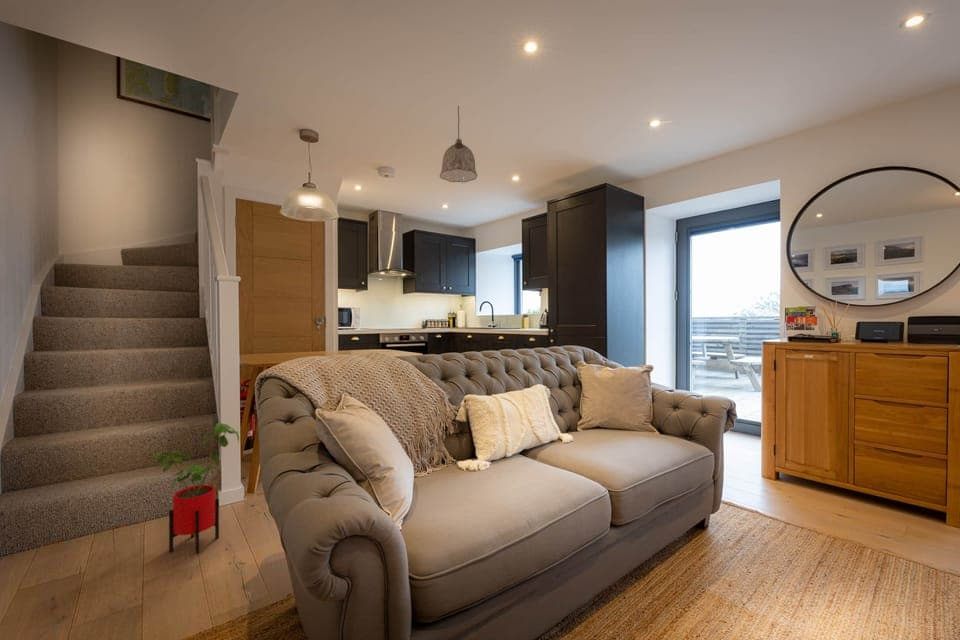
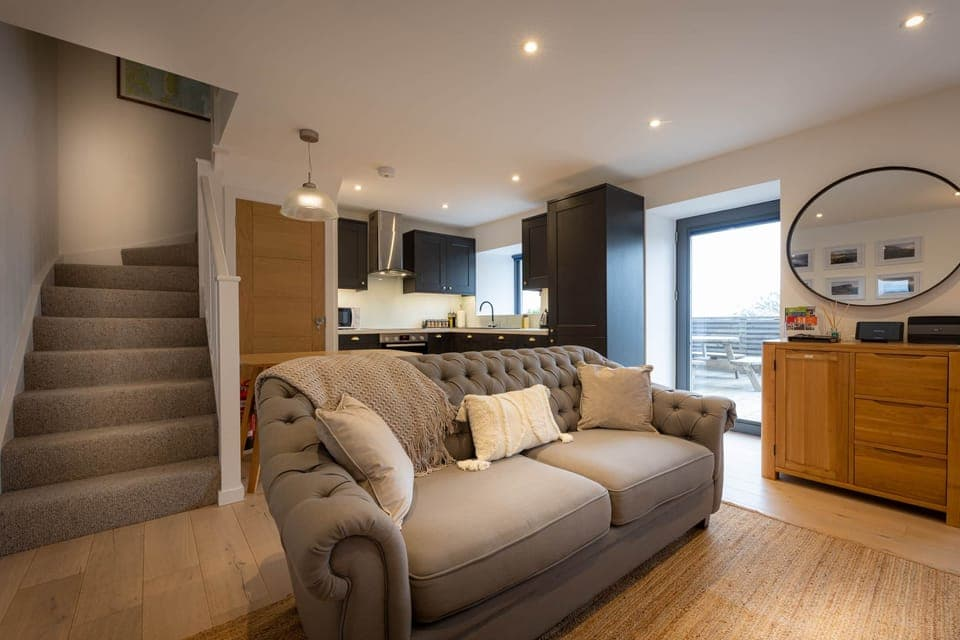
- house plant [151,422,240,554]
- pendant lamp [439,105,479,183]
